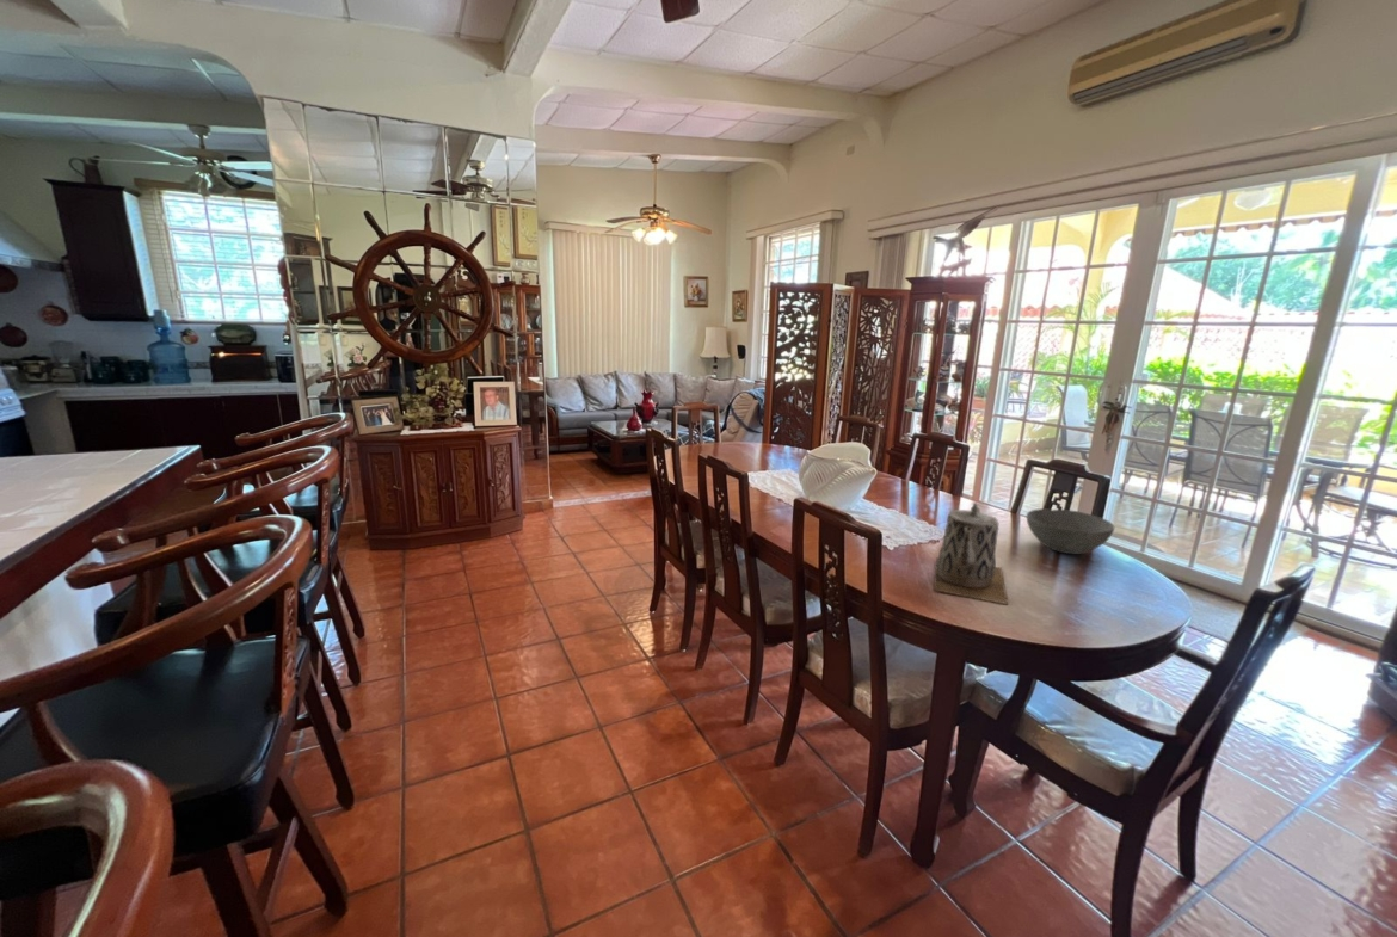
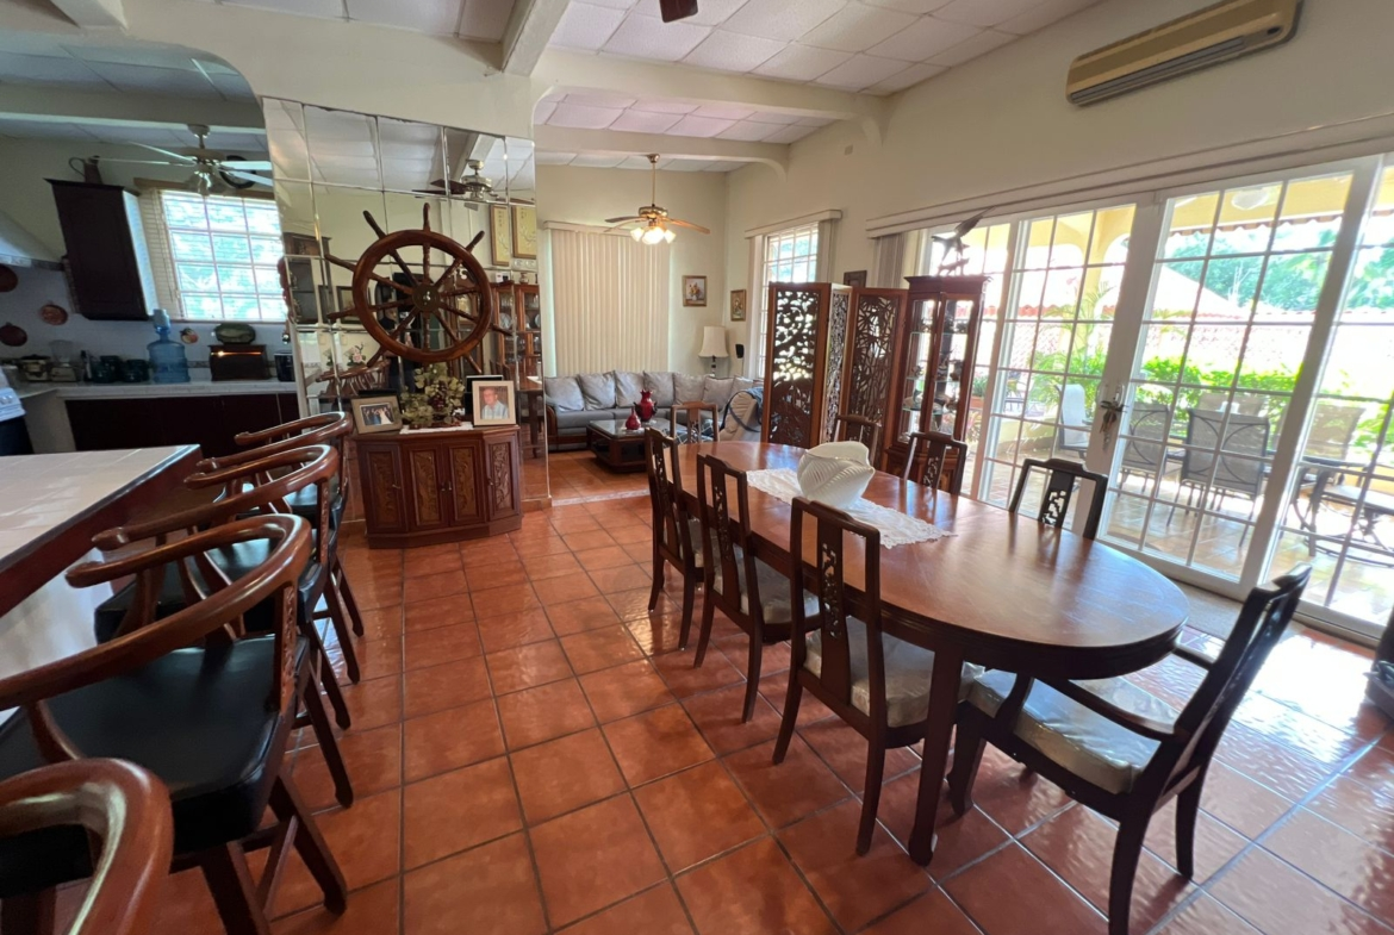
- bowl [1026,507,1115,555]
- teapot [933,501,1009,605]
